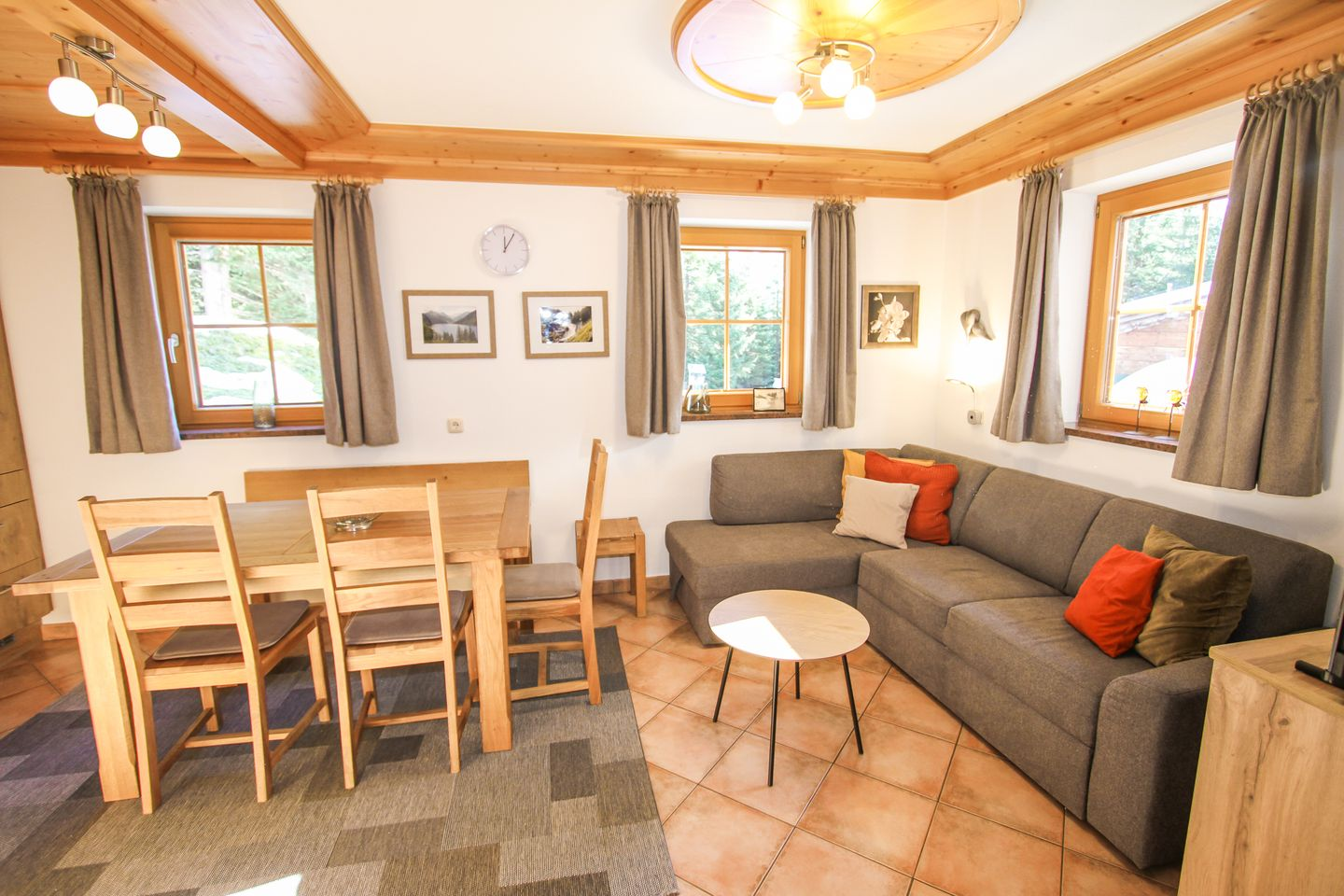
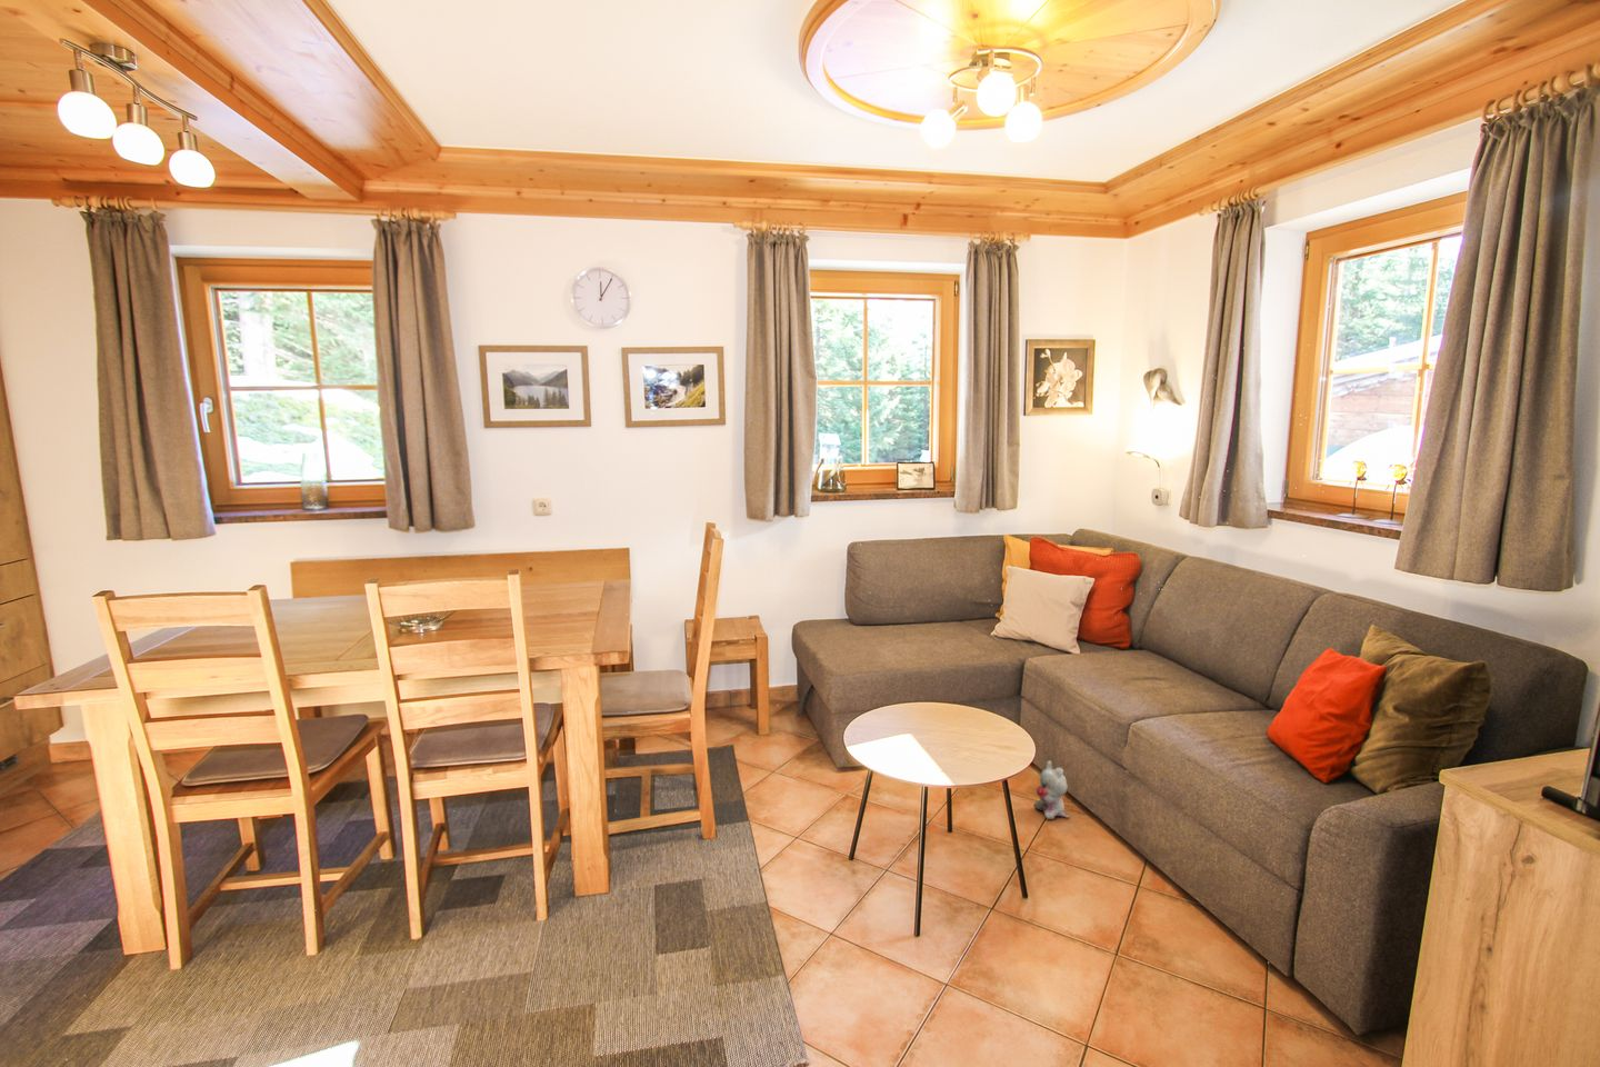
+ plush toy [1032,759,1070,822]
